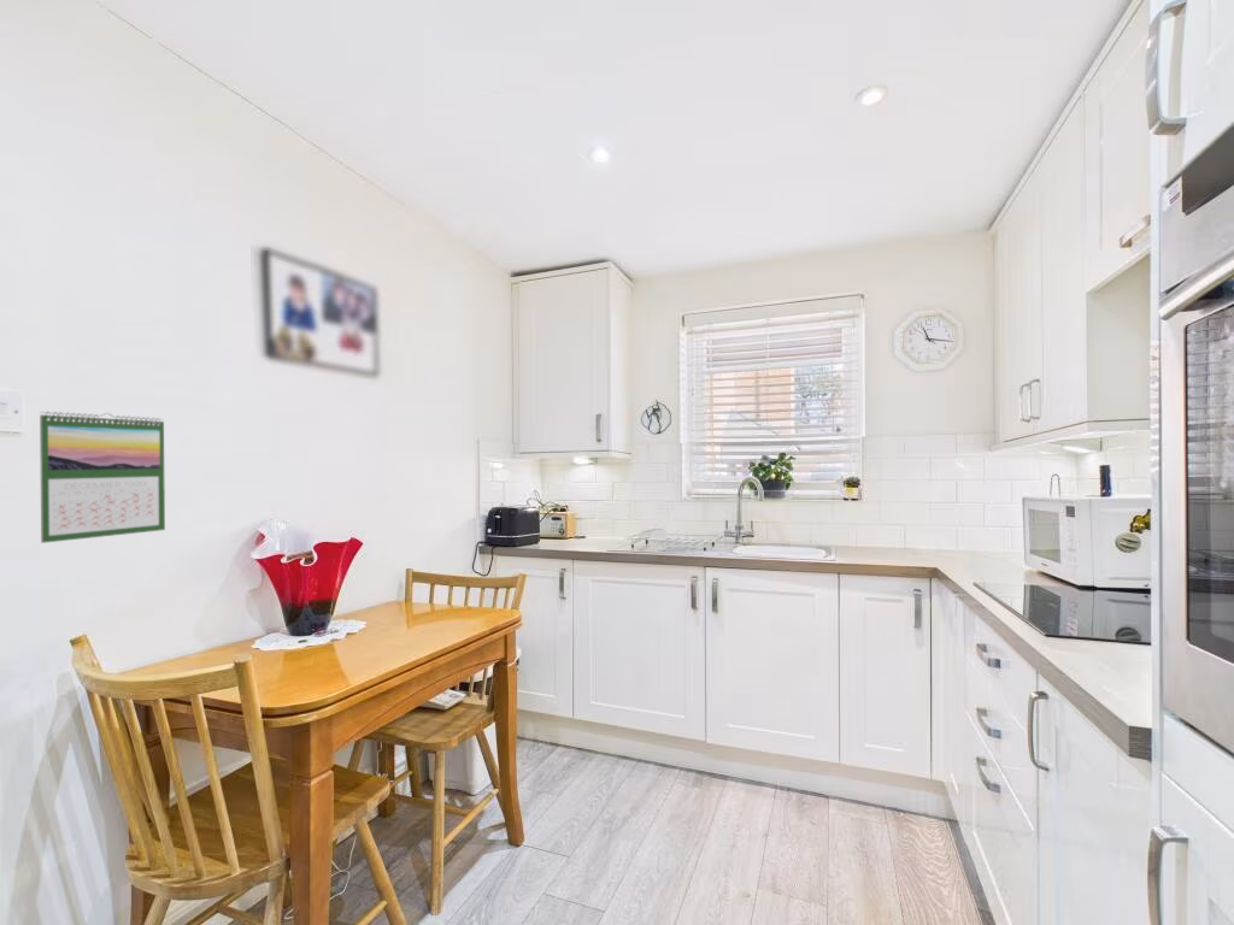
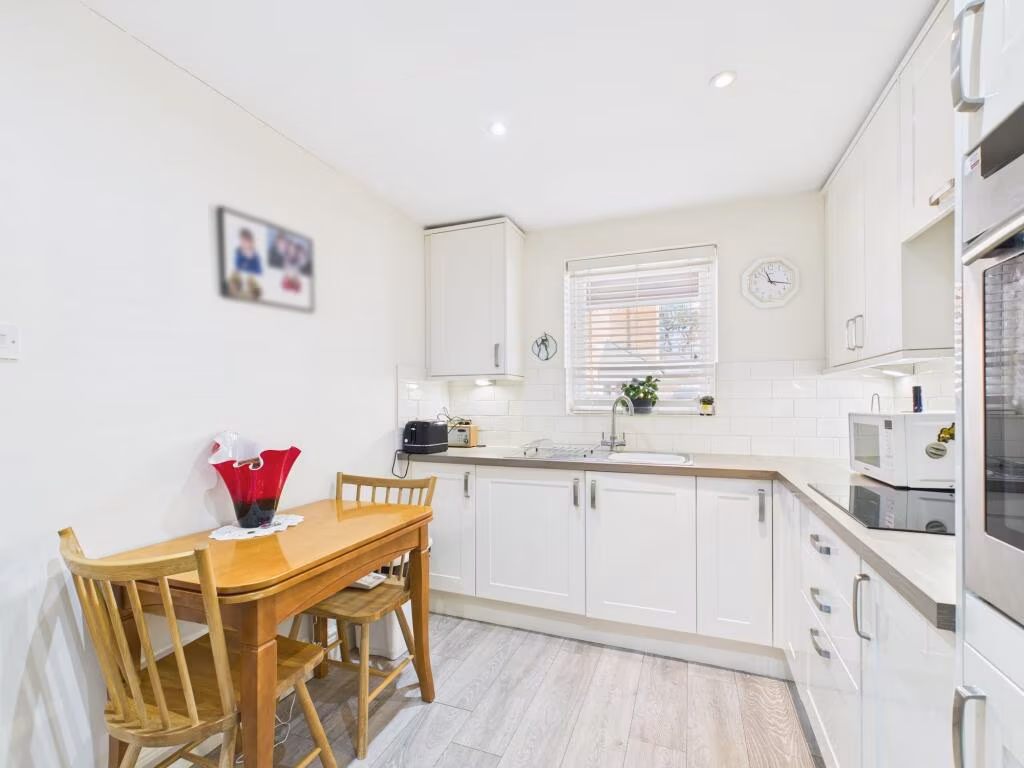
- calendar [39,411,166,544]
